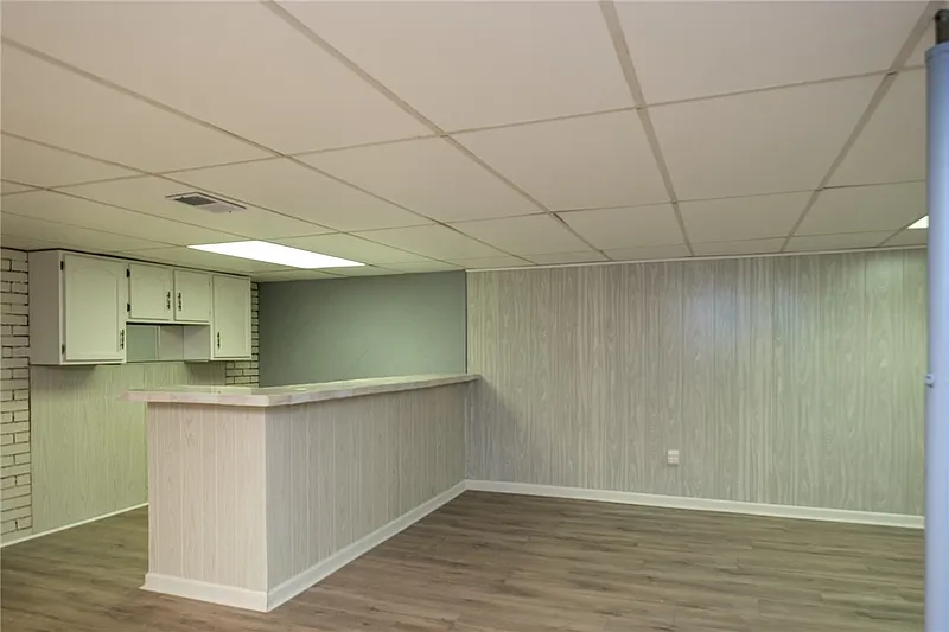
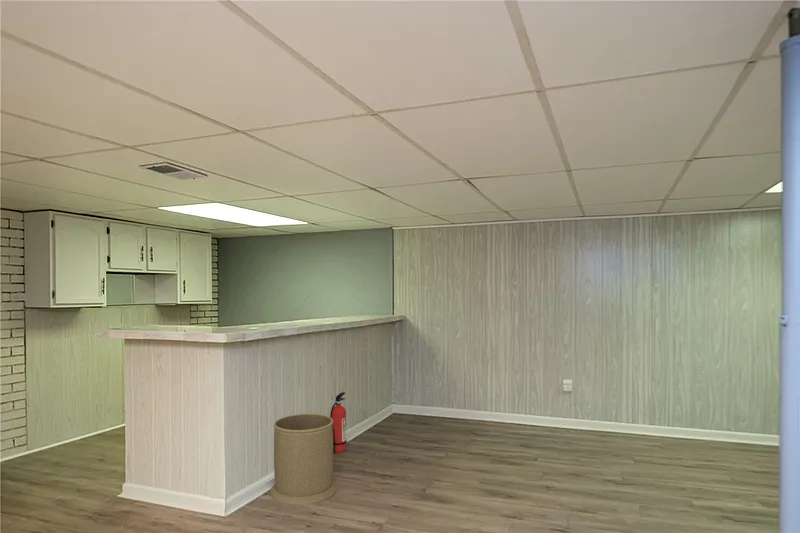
+ fire extinguisher [329,391,348,454]
+ trash can [269,413,338,506]
